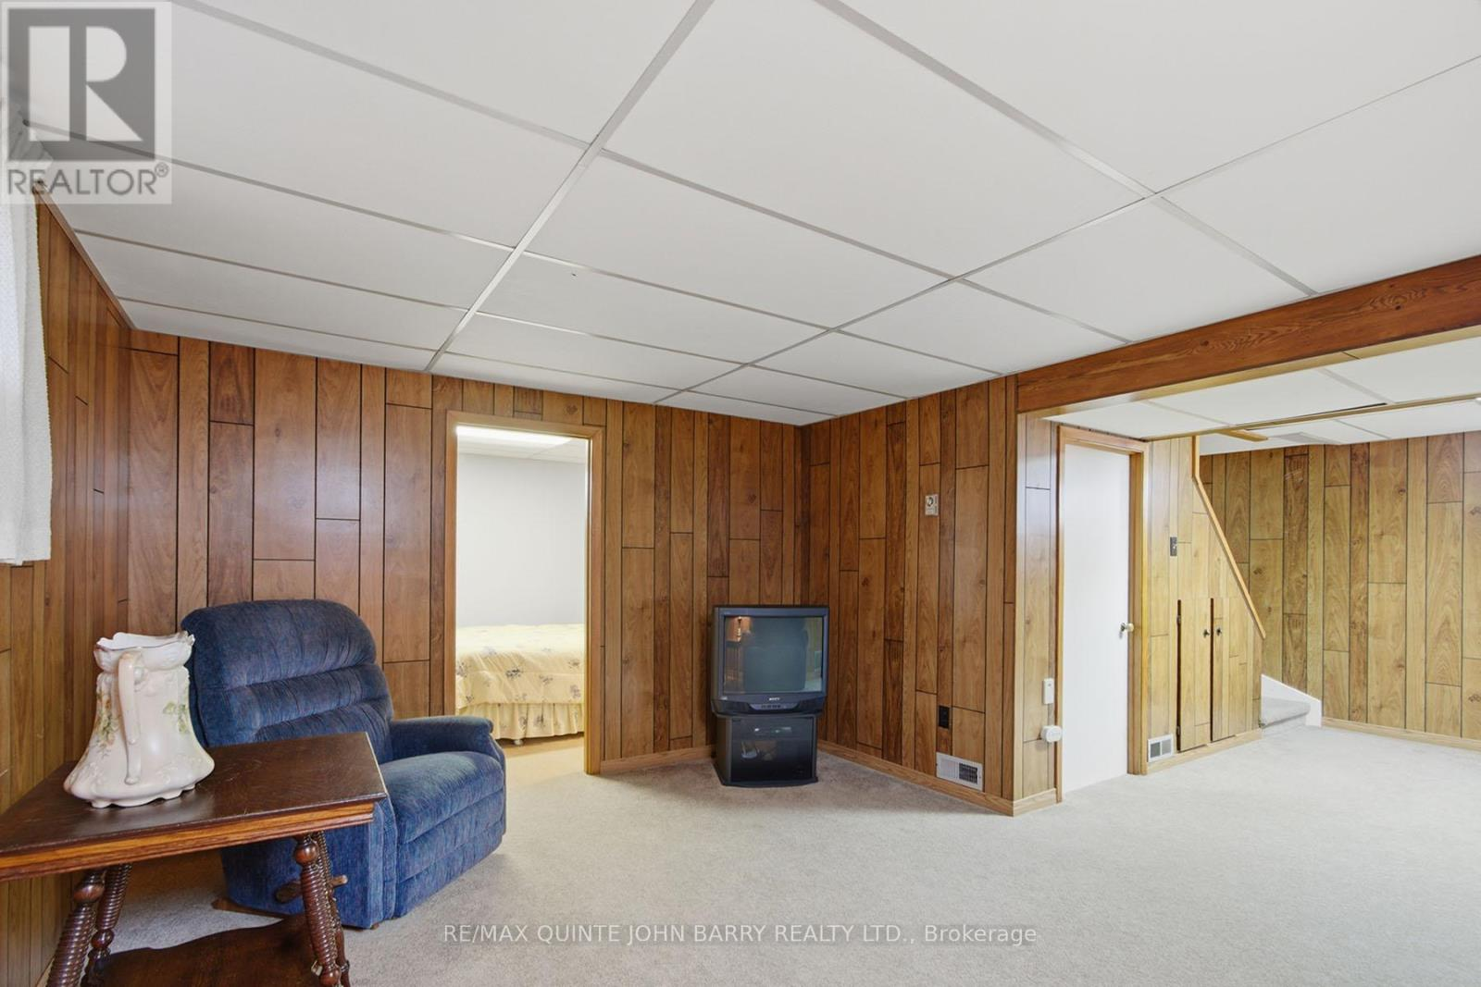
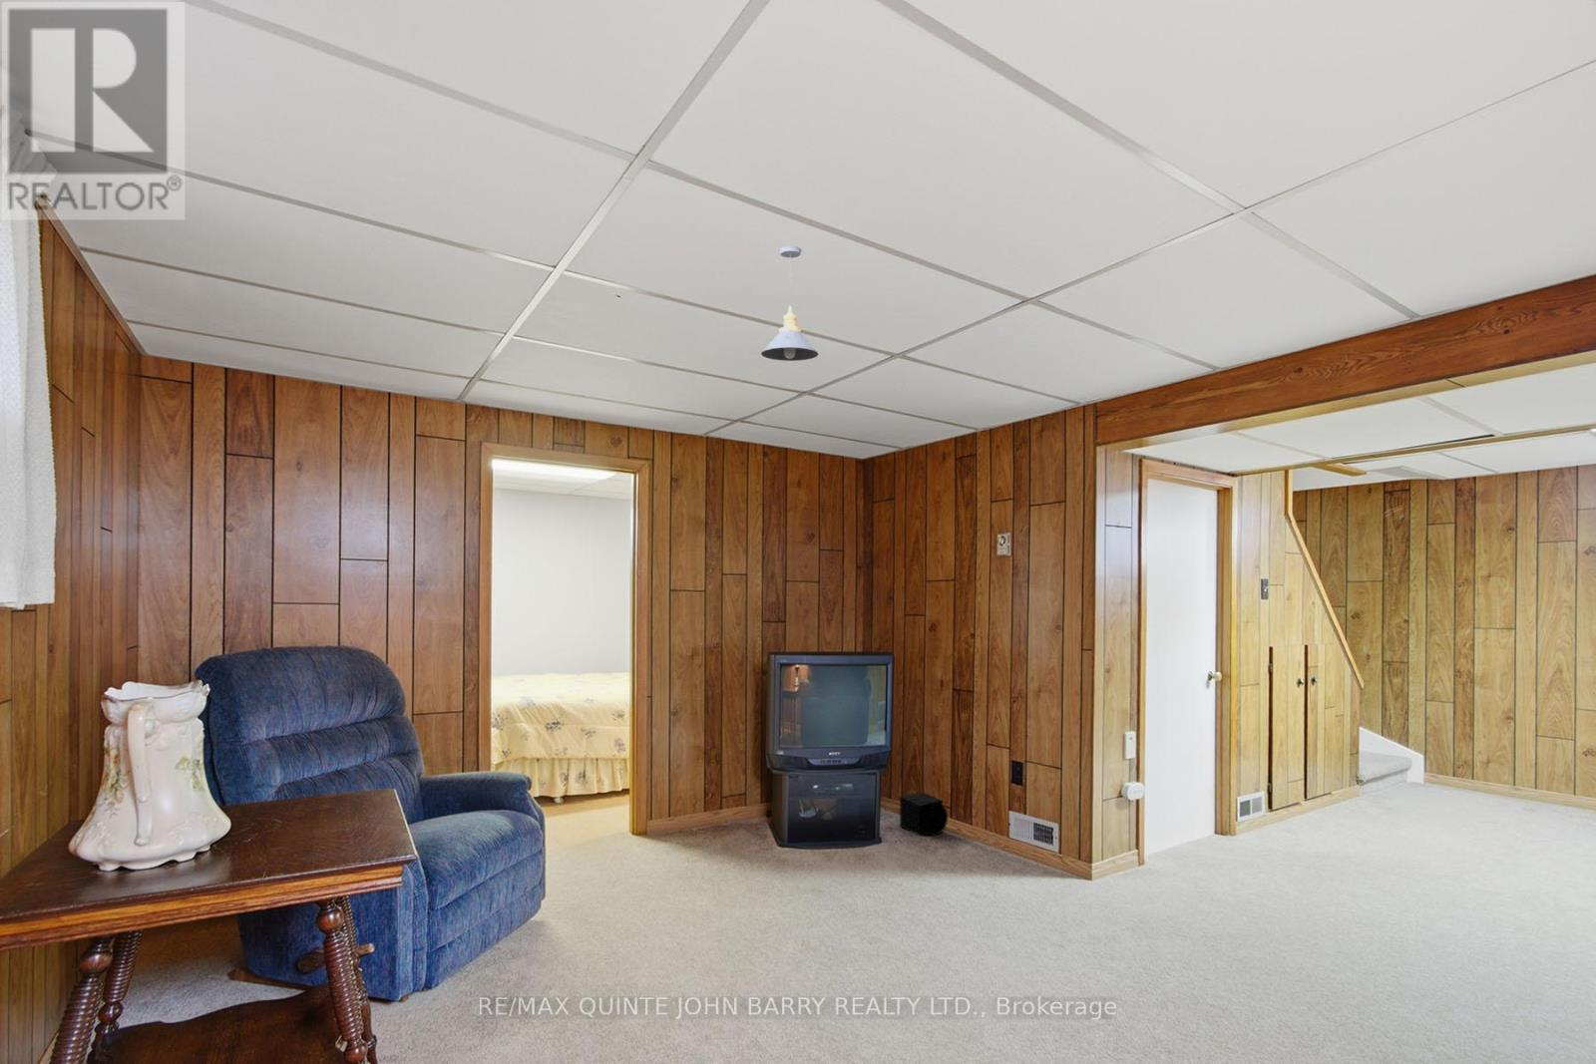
+ speaker [899,791,949,837]
+ pendant light [760,246,819,362]
